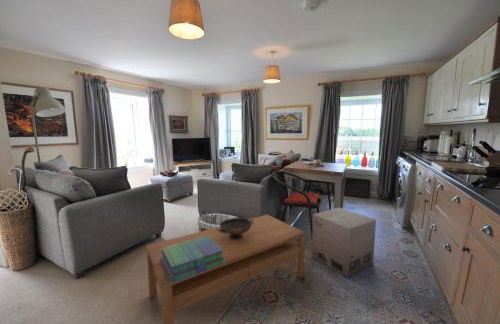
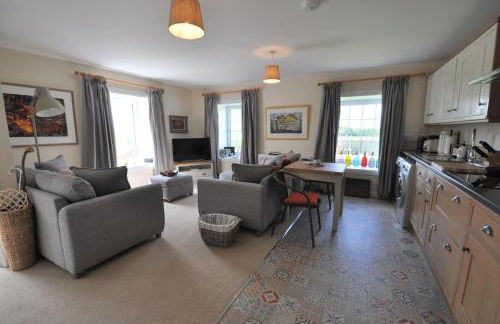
- coffee table [145,214,307,324]
- cardboard box [311,207,377,279]
- stack of books [160,236,226,284]
- decorative bowl [216,217,254,239]
